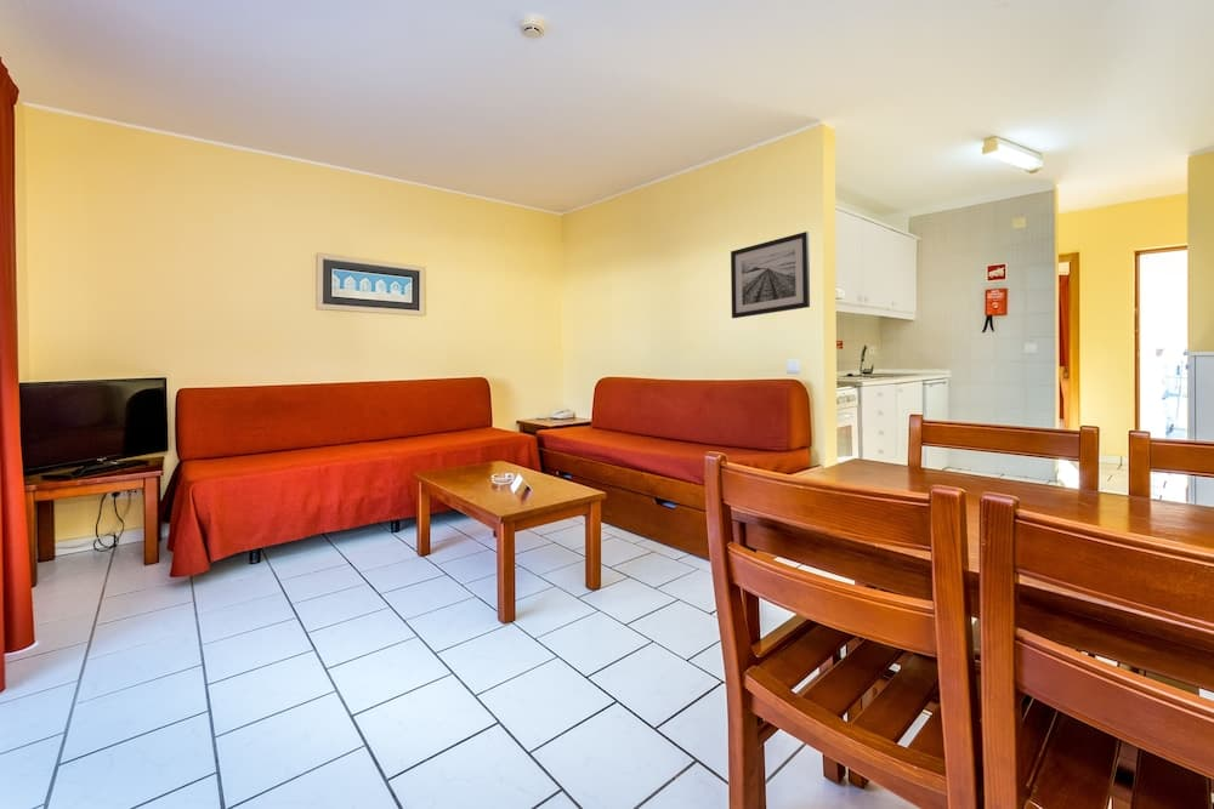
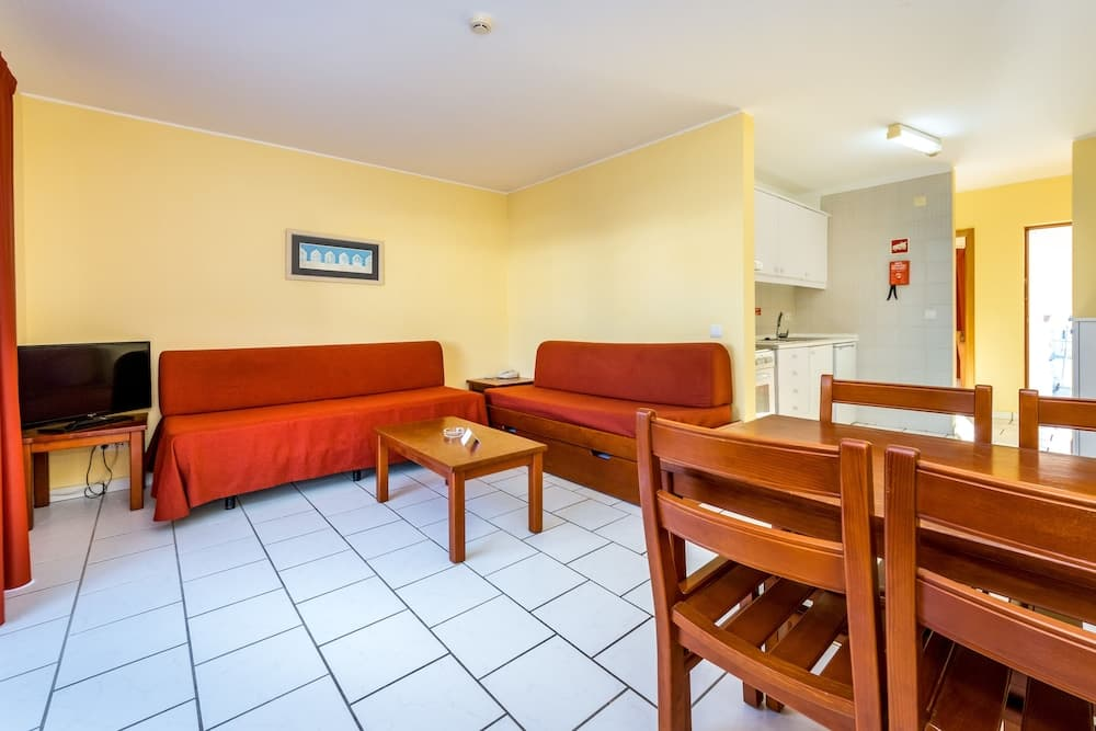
- wall art [730,230,811,319]
